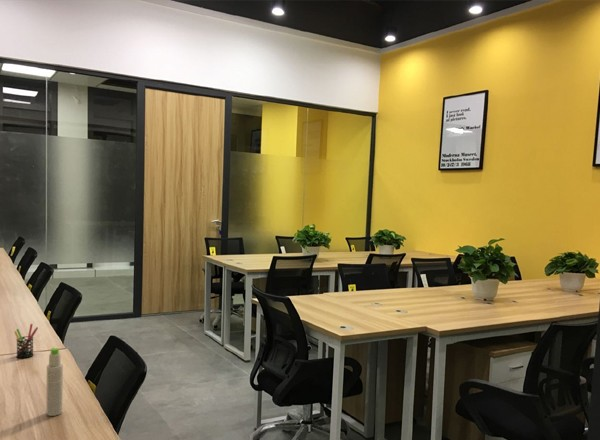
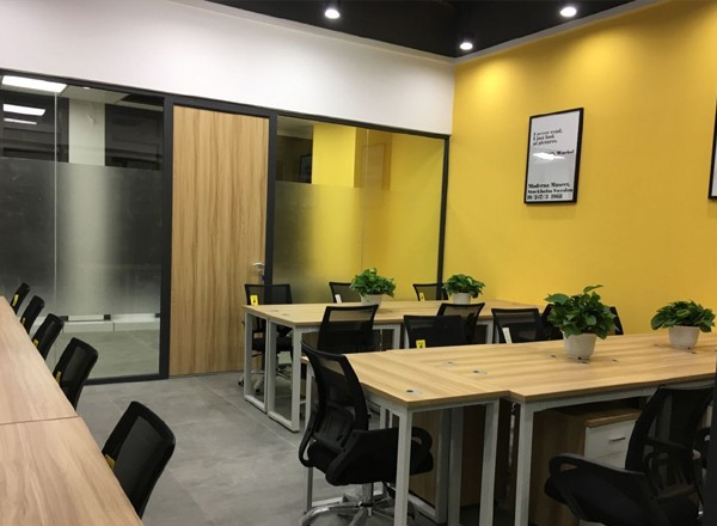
- bottle [46,347,64,417]
- pen holder [13,323,39,359]
